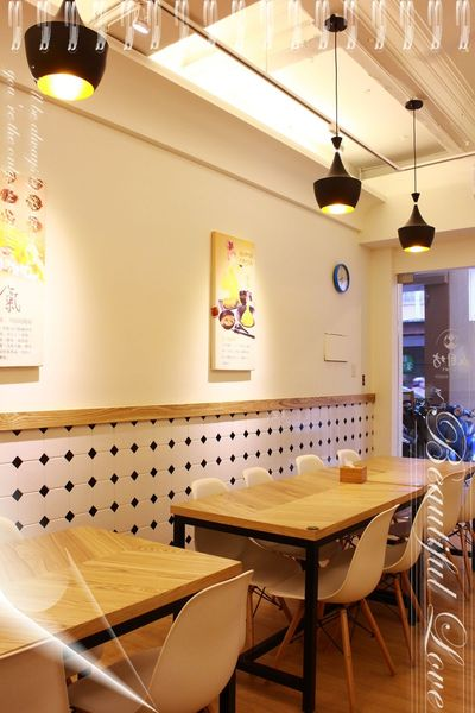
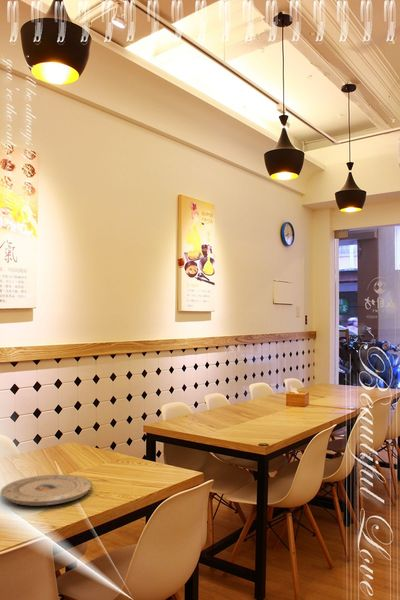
+ plate [0,474,93,506]
